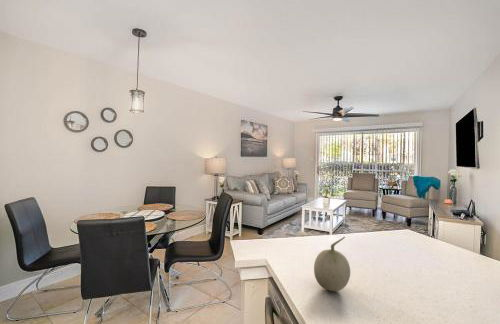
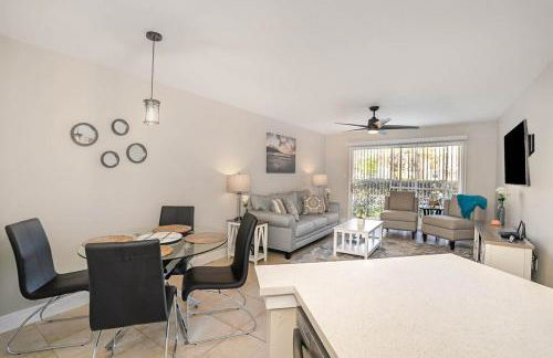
- fruit [313,236,351,292]
